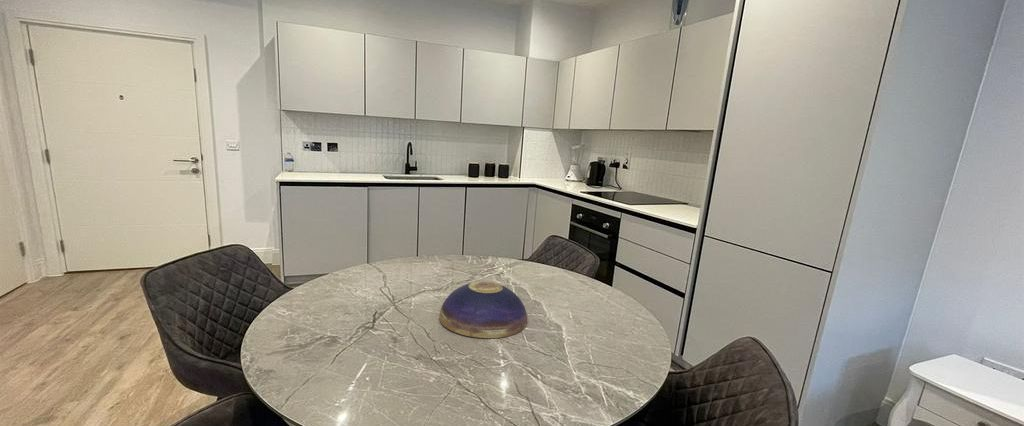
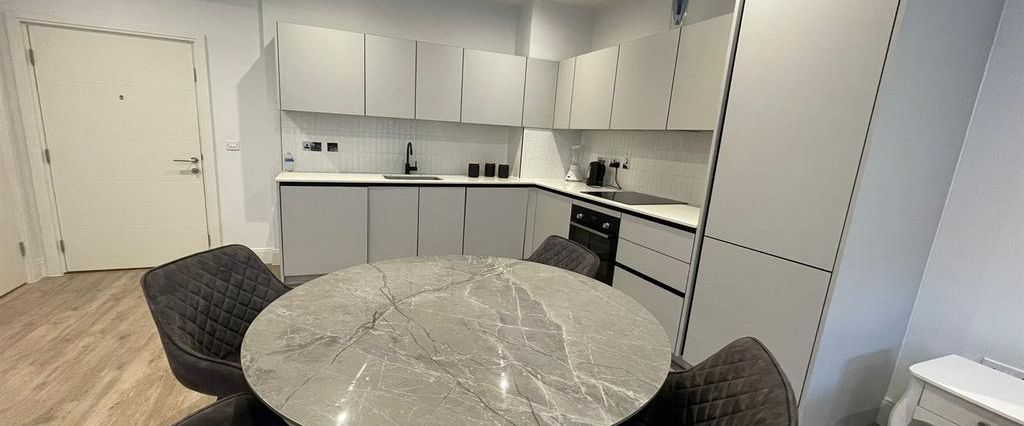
- decorative bowl [438,281,528,339]
